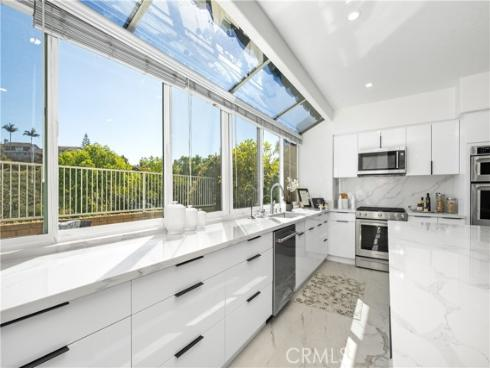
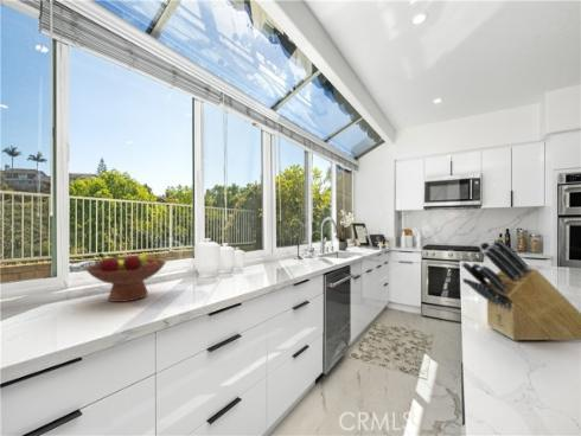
+ fruit bowl [84,251,167,303]
+ knife block [460,238,581,341]
